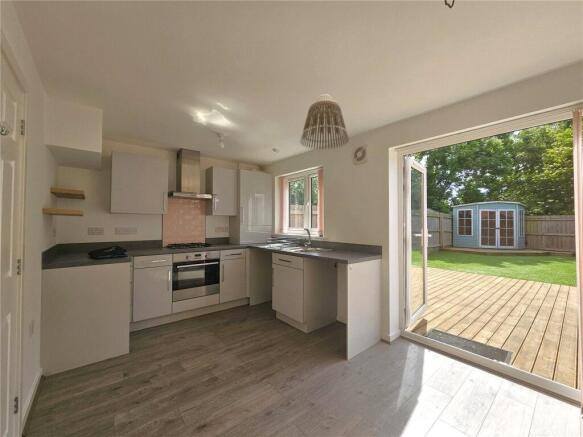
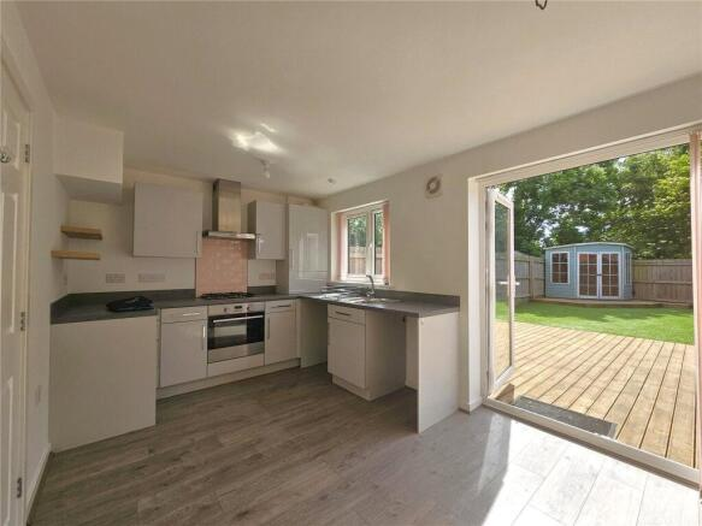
- lamp shade [299,94,350,150]
